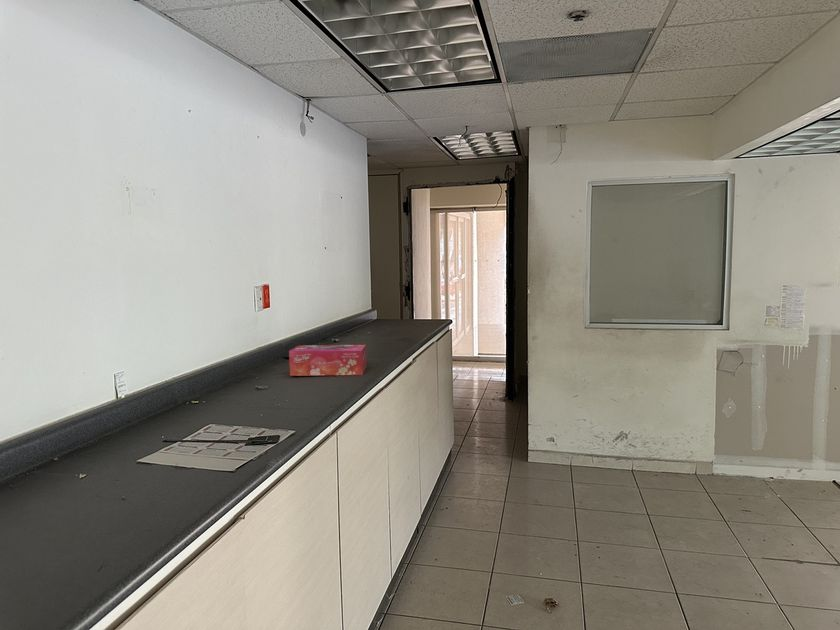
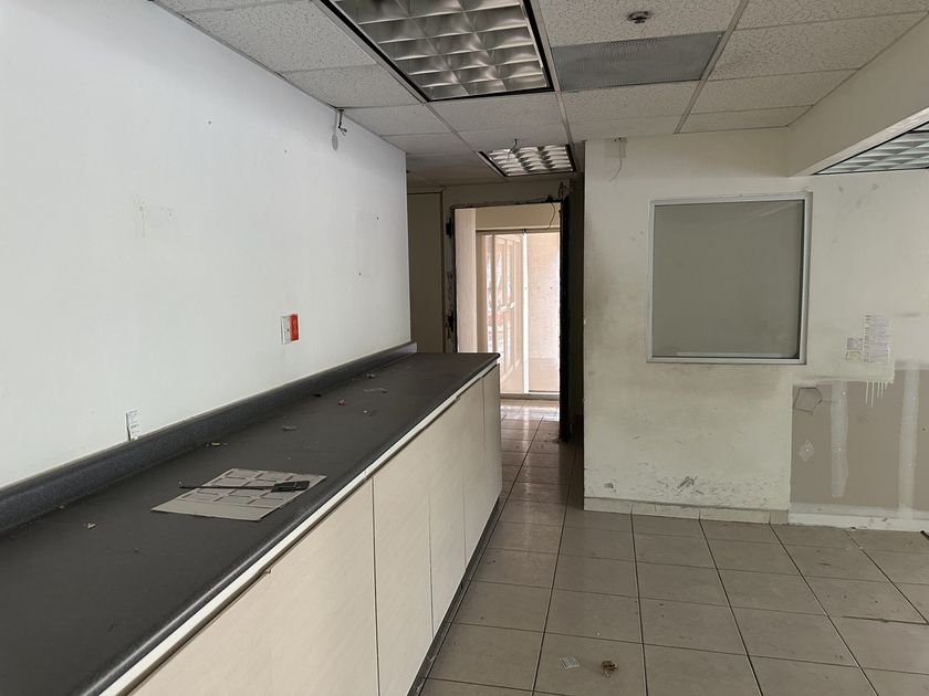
- tissue box [288,344,368,377]
